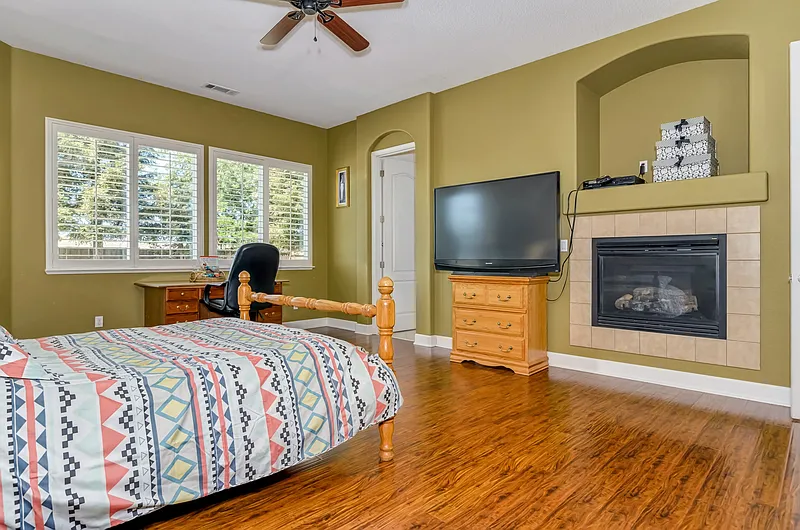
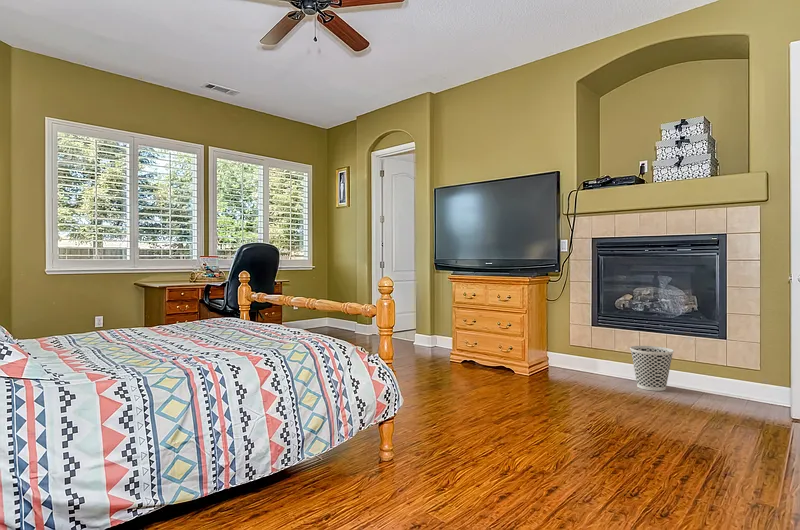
+ wastebasket [629,345,675,392]
